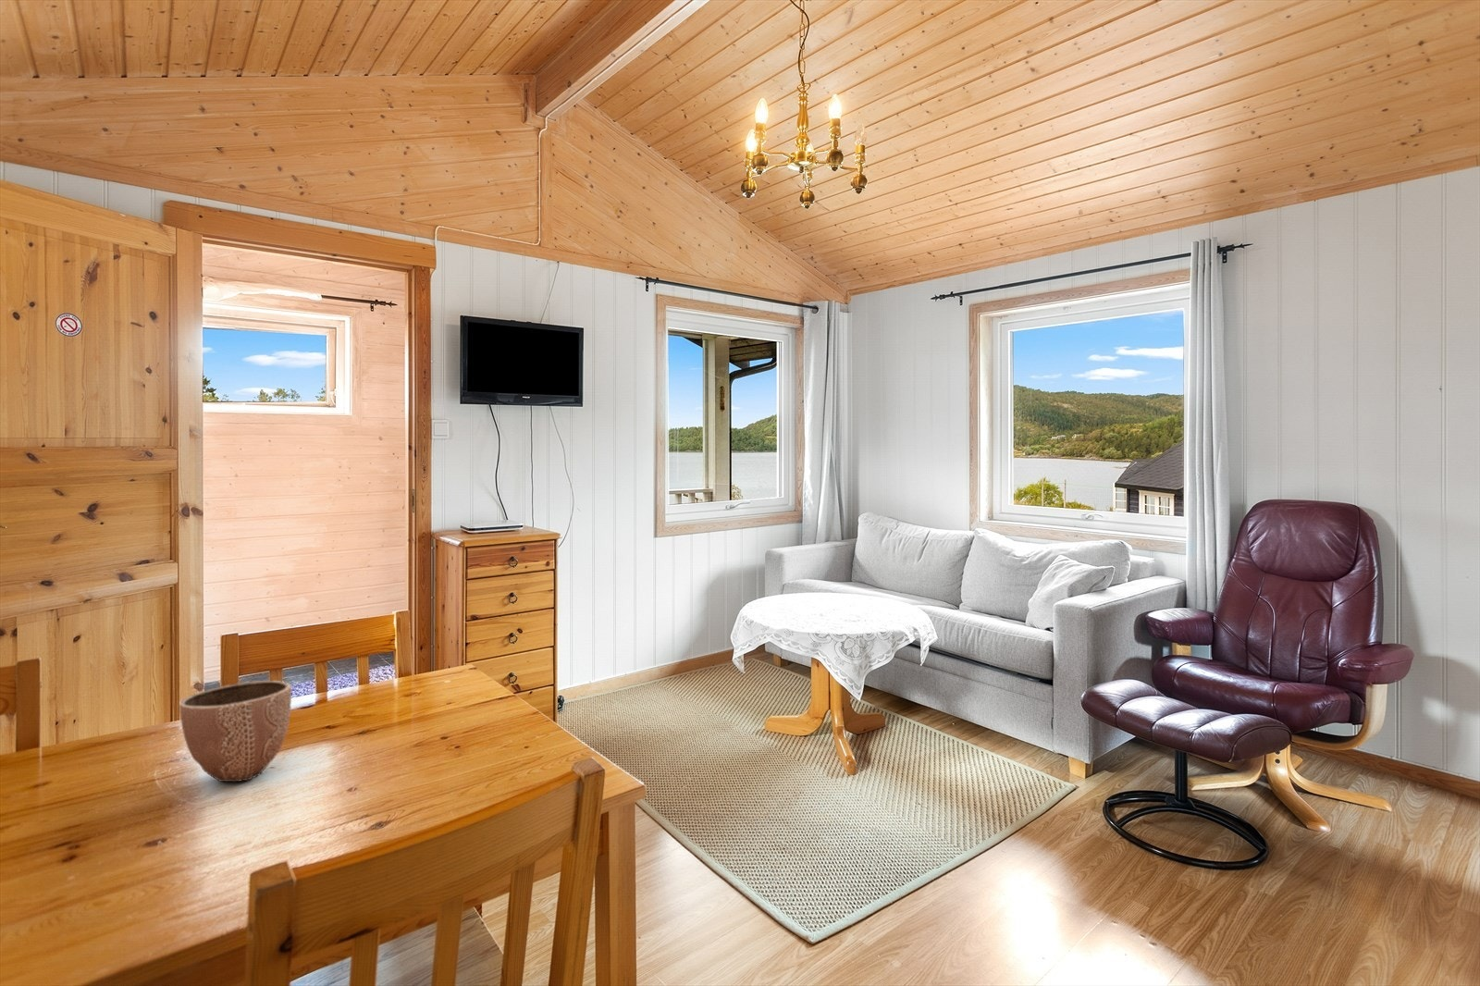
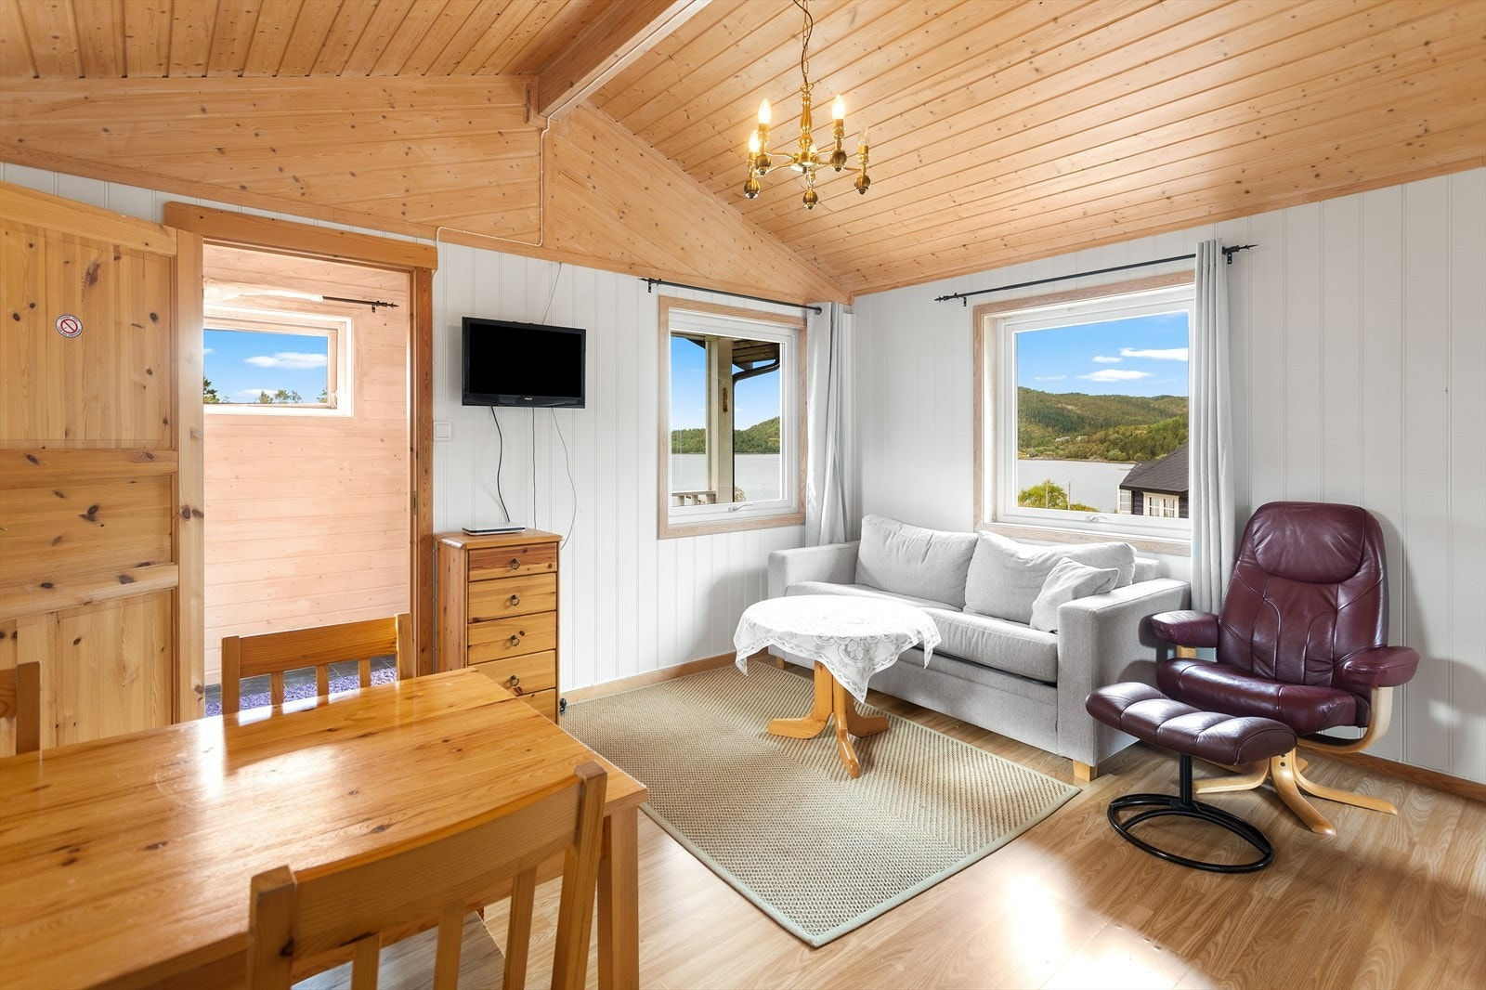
- decorative bowl [178,679,293,782]
